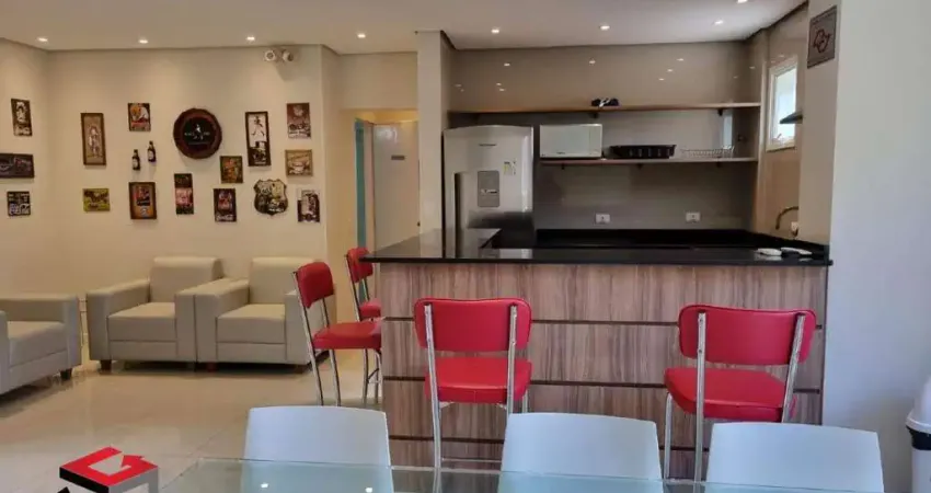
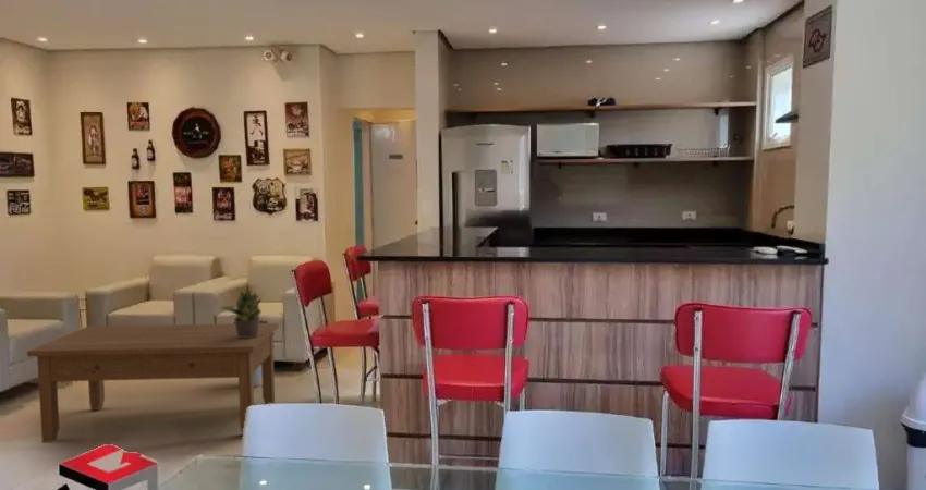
+ coffee table [26,322,280,444]
+ potted plant [233,318,276,388]
+ potted plant [219,287,265,338]
